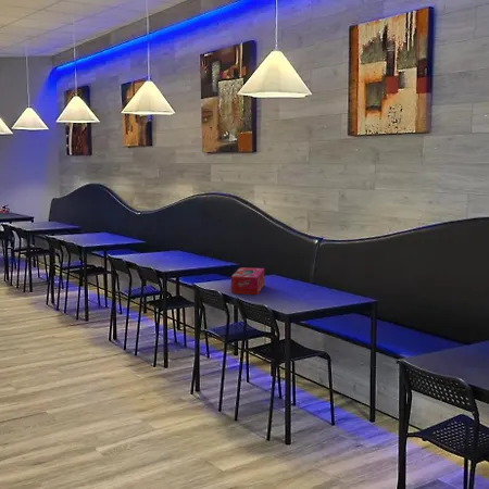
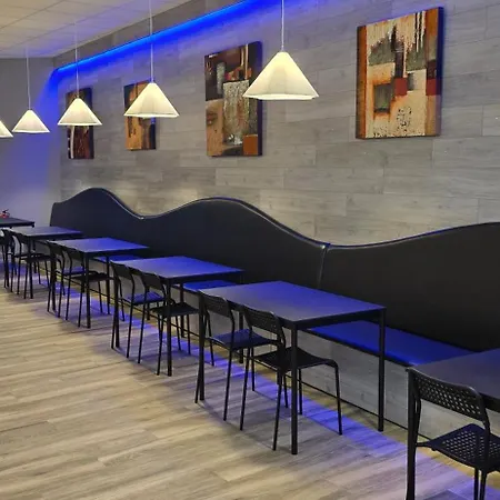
- tissue box [230,266,265,296]
